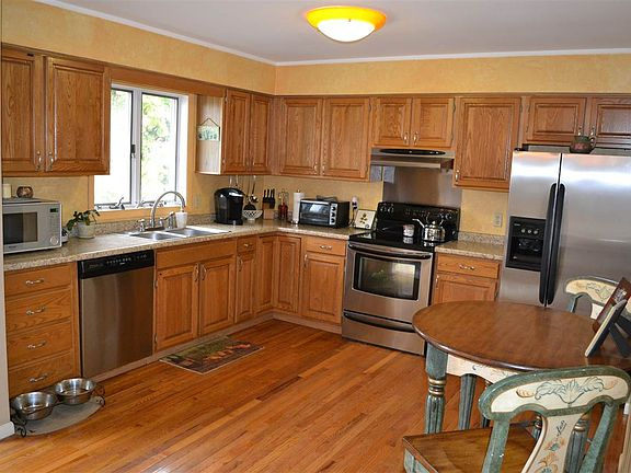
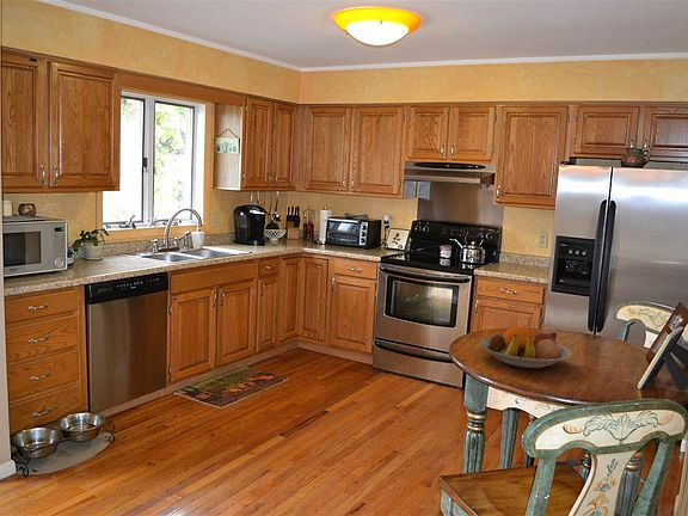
+ fruit bowl [479,324,573,369]
